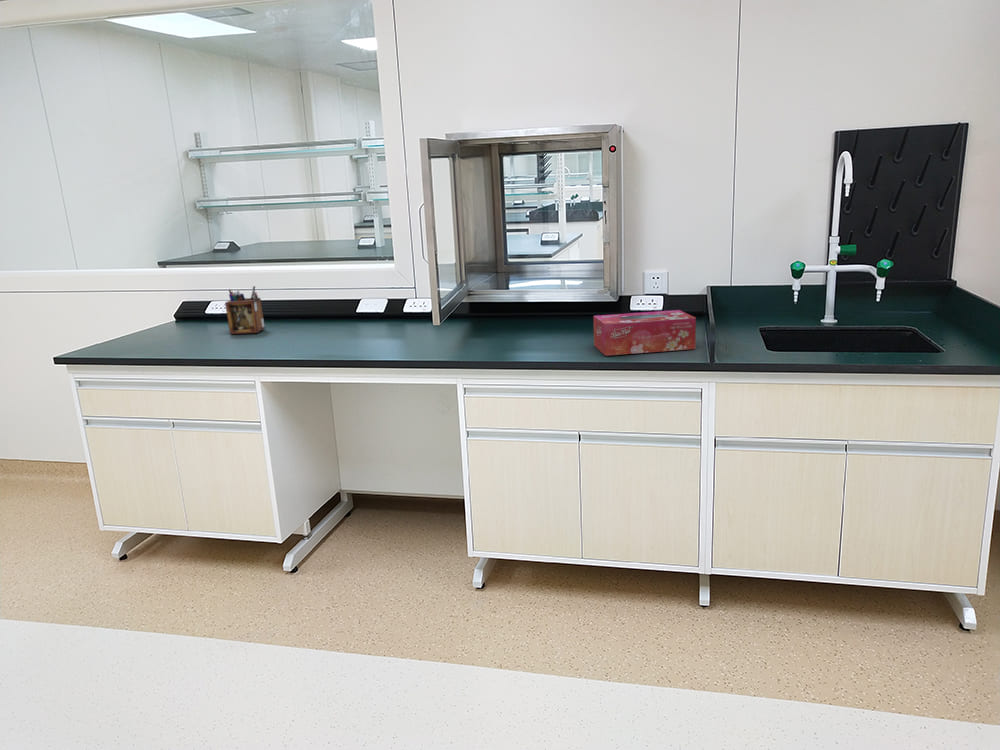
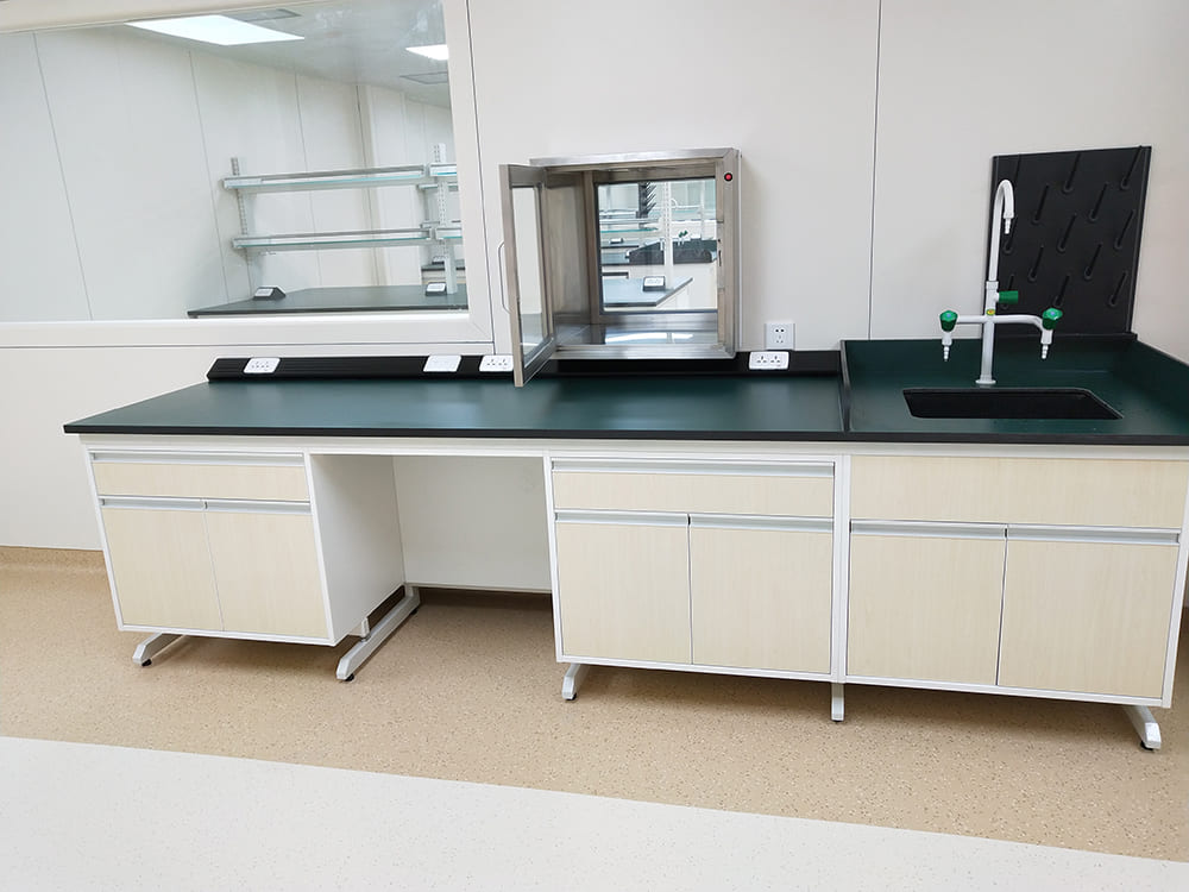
- desk organizer [224,285,266,335]
- tissue box [593,309,697,357]
